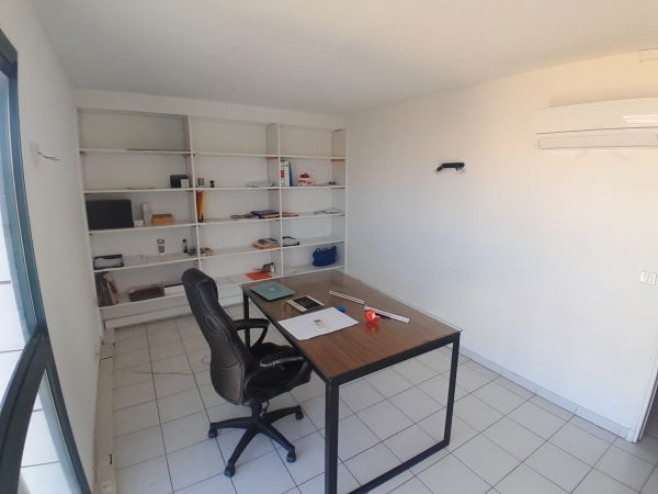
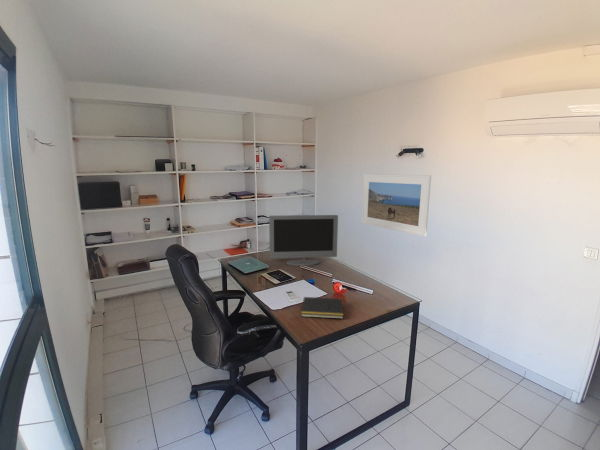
+ monitor [268,214,339,267]
+ notepad [300,296,344,320]
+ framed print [361,173,432,238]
